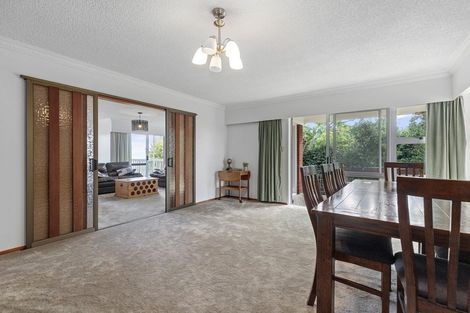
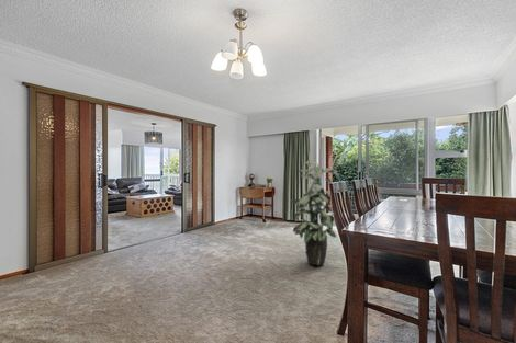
+ indoor plant [289,160,340,267]
